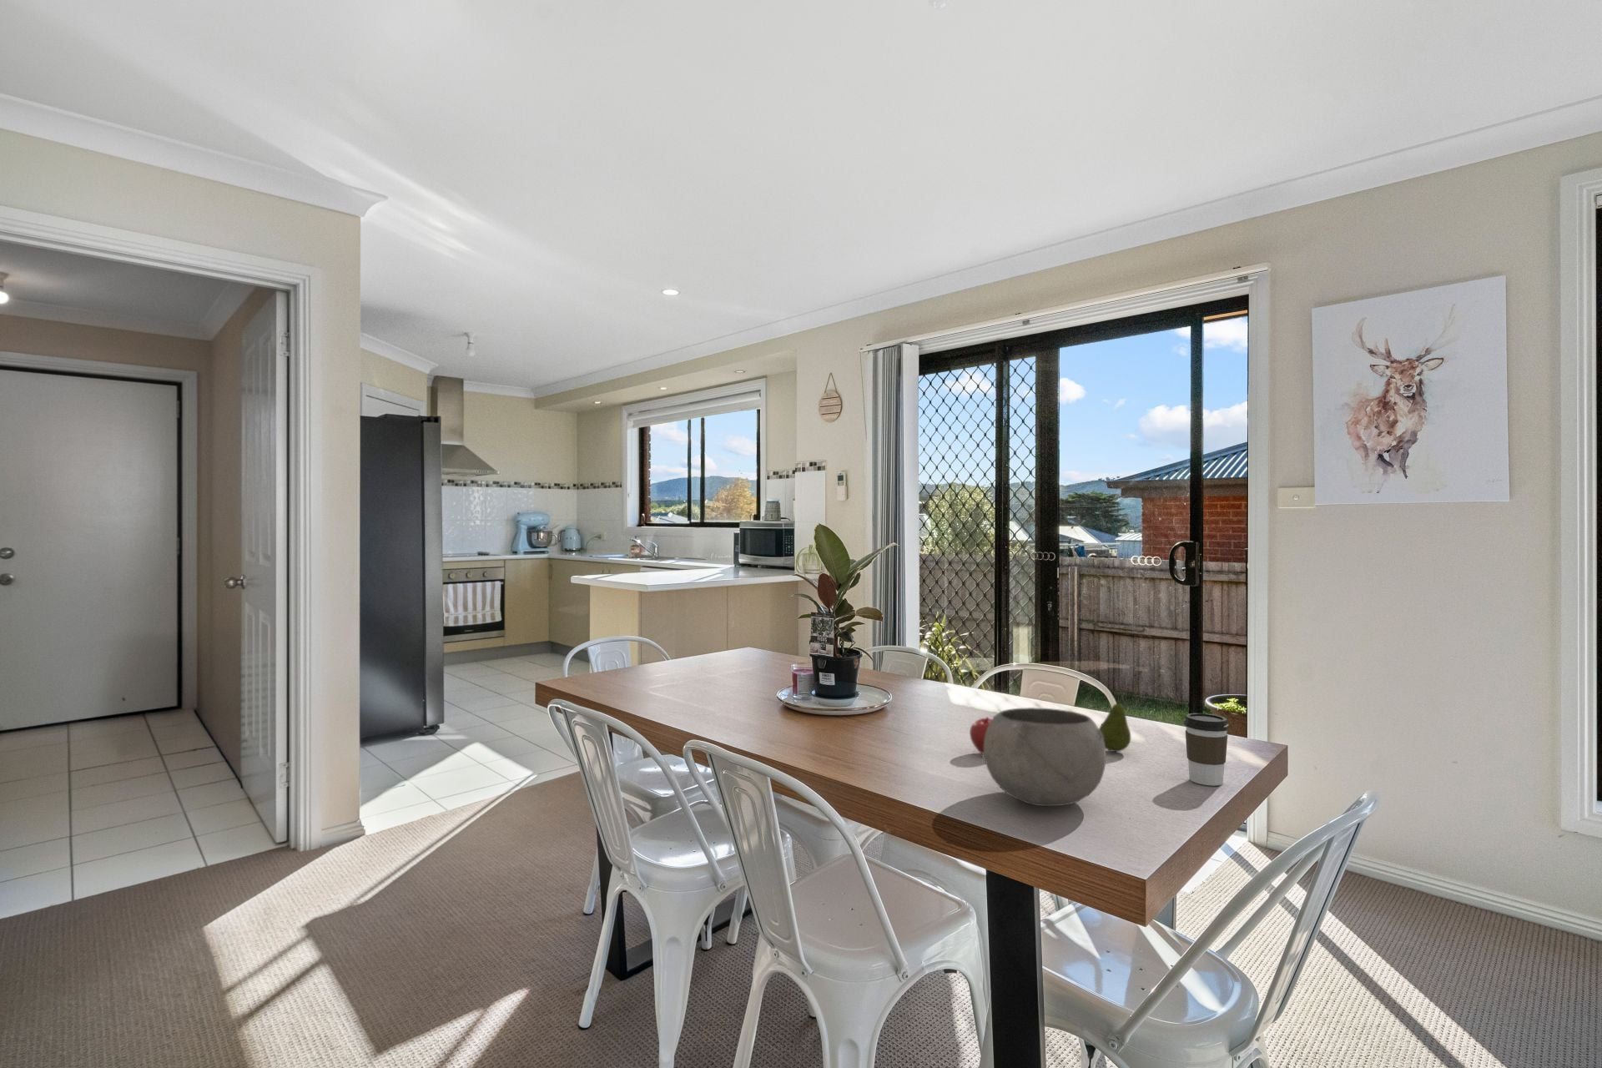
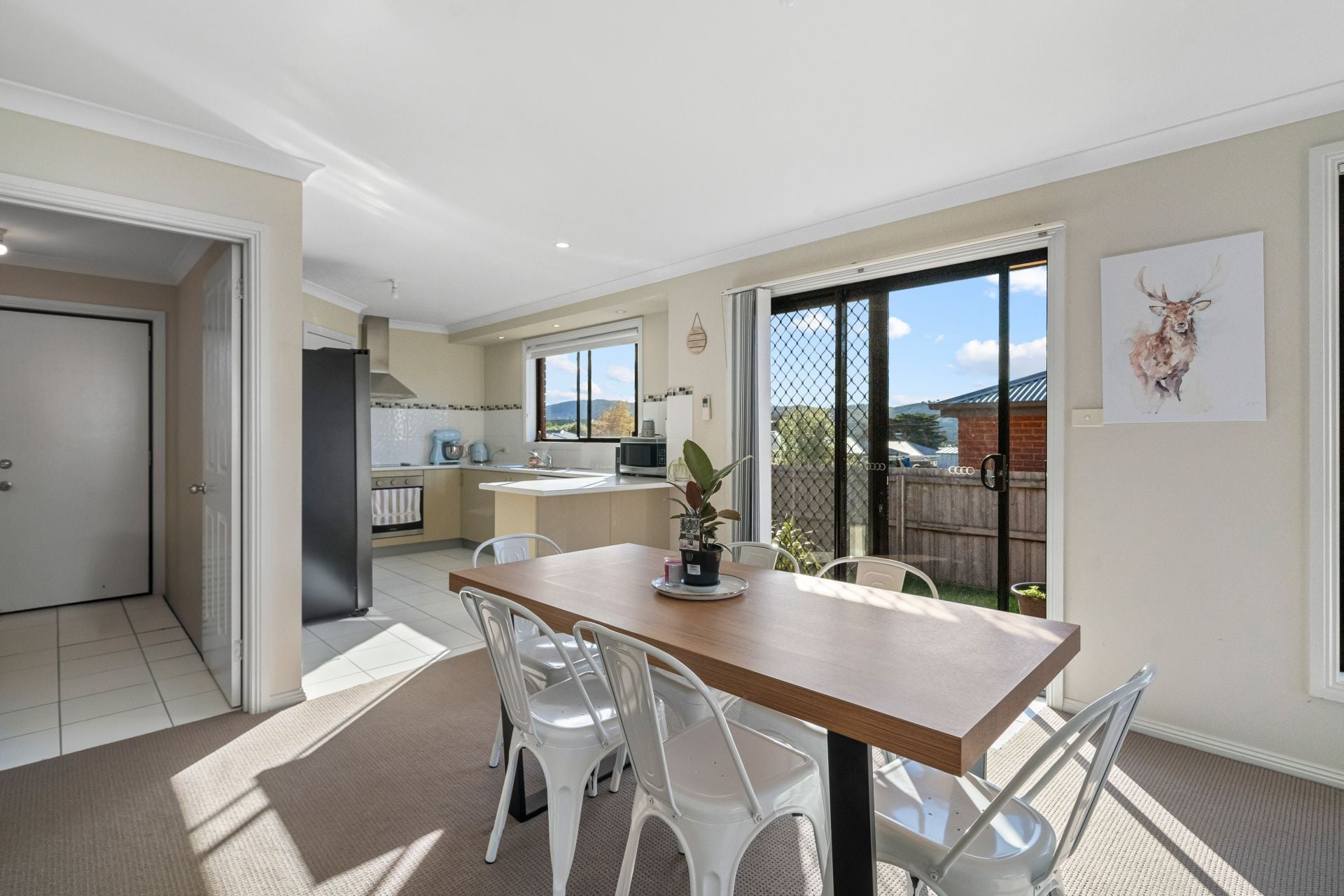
- bowl [981,707,1106,807]
- coffee cup [1184,713,1230,787]
- apple [969,716,992,755]
- fruit [1099,697,1131,752]
